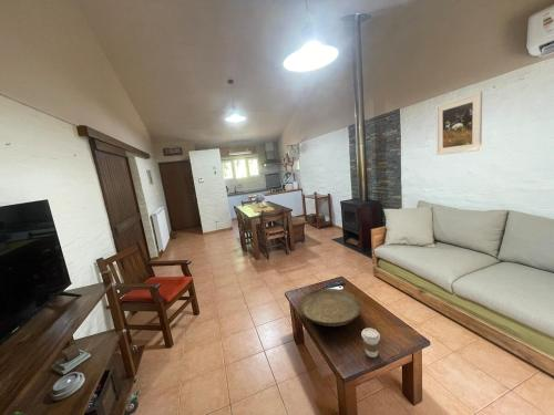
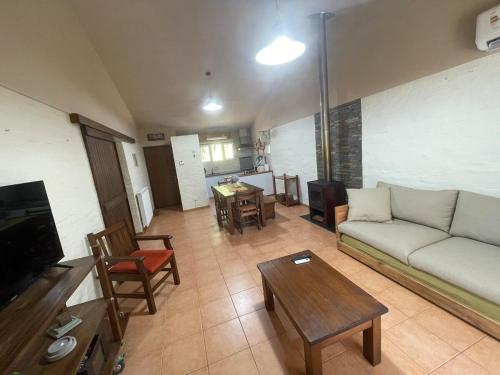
- decorative bowl [298,288,363,328]
- coffee cup [360,328,381,359]
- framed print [435,91,483,156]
